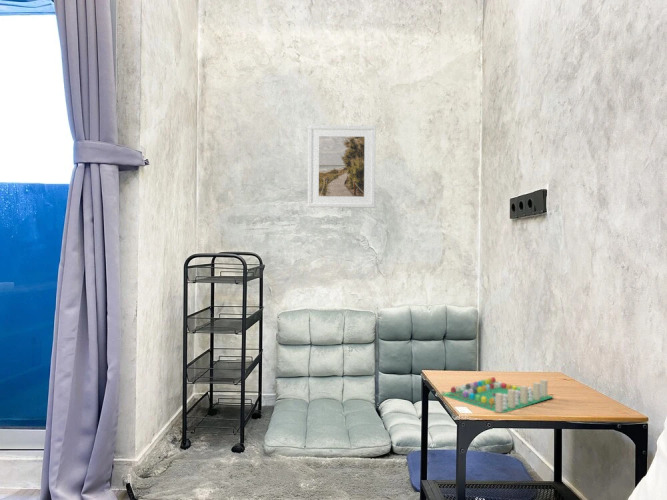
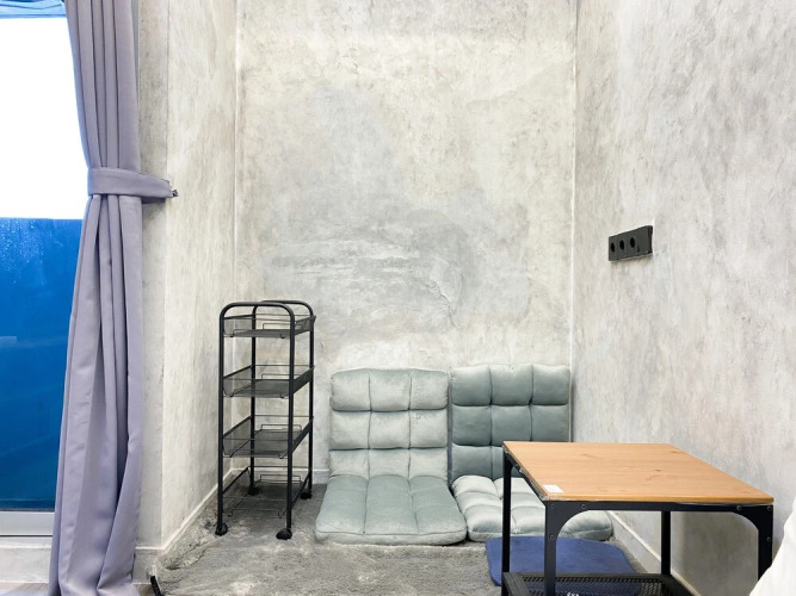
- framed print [307,124,376,209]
- board game [439,376,555,414]
